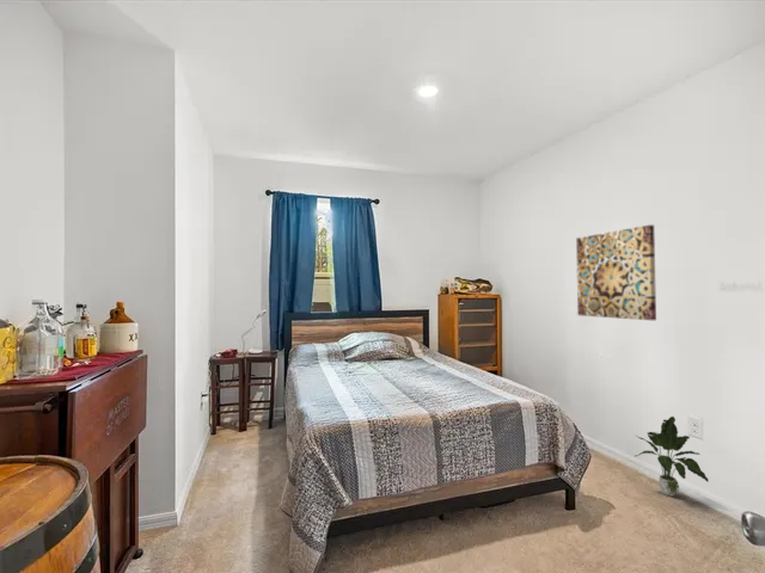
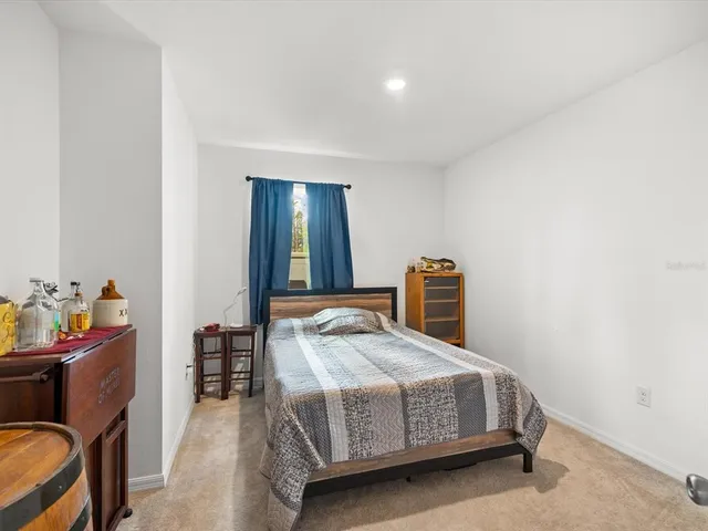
- wall art [575,223,657,321]
- potted plant [635,415,710,498]
